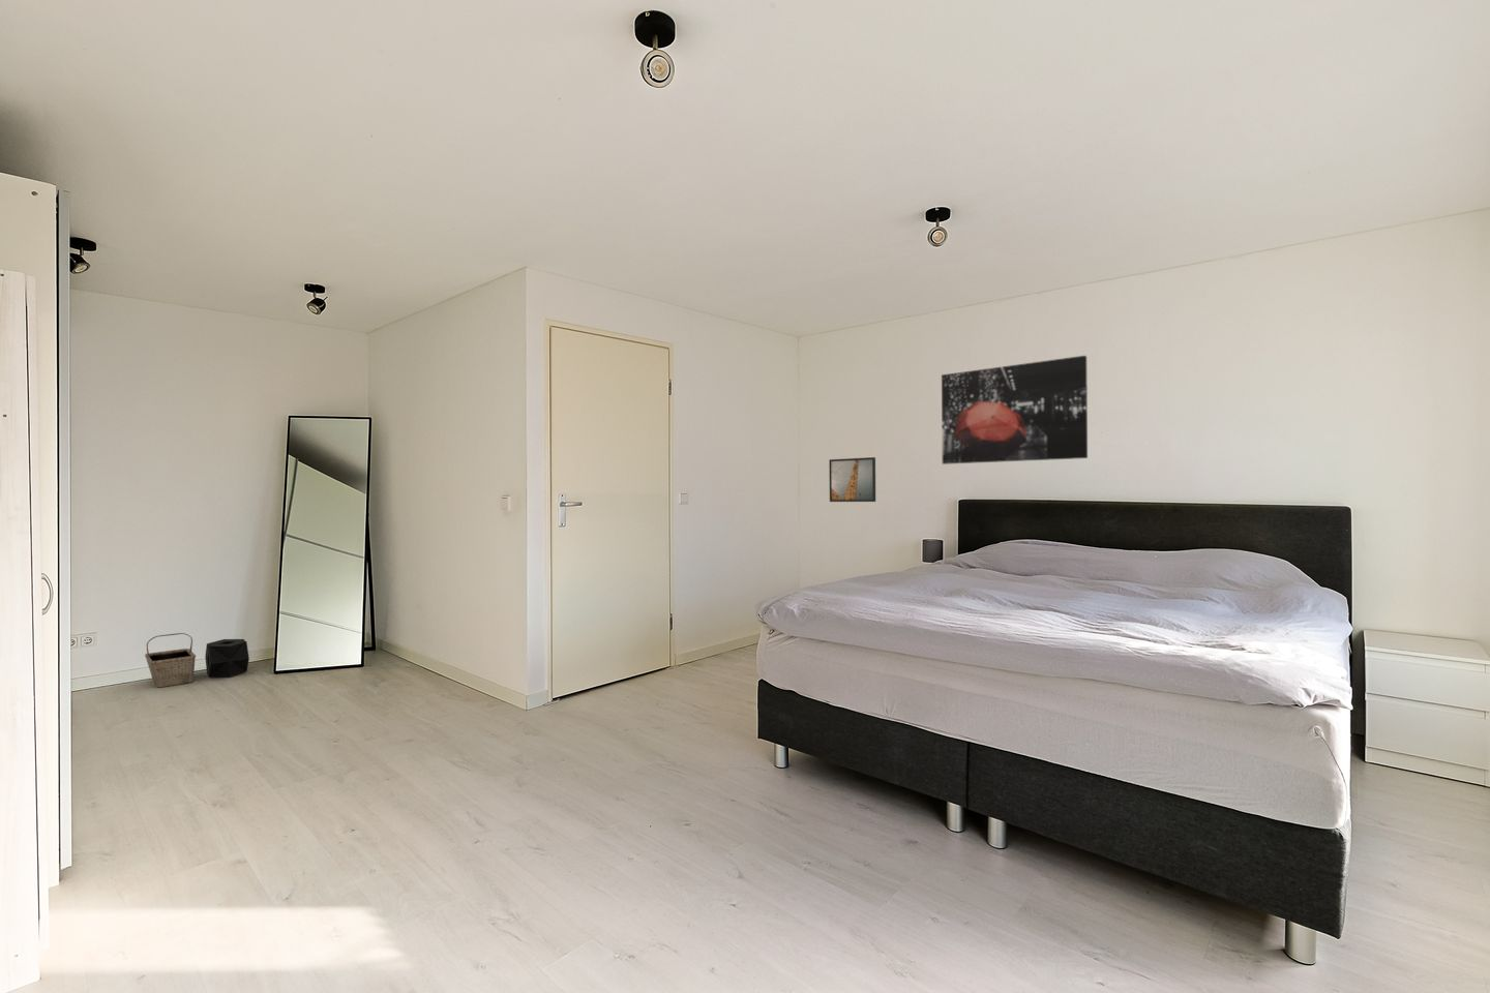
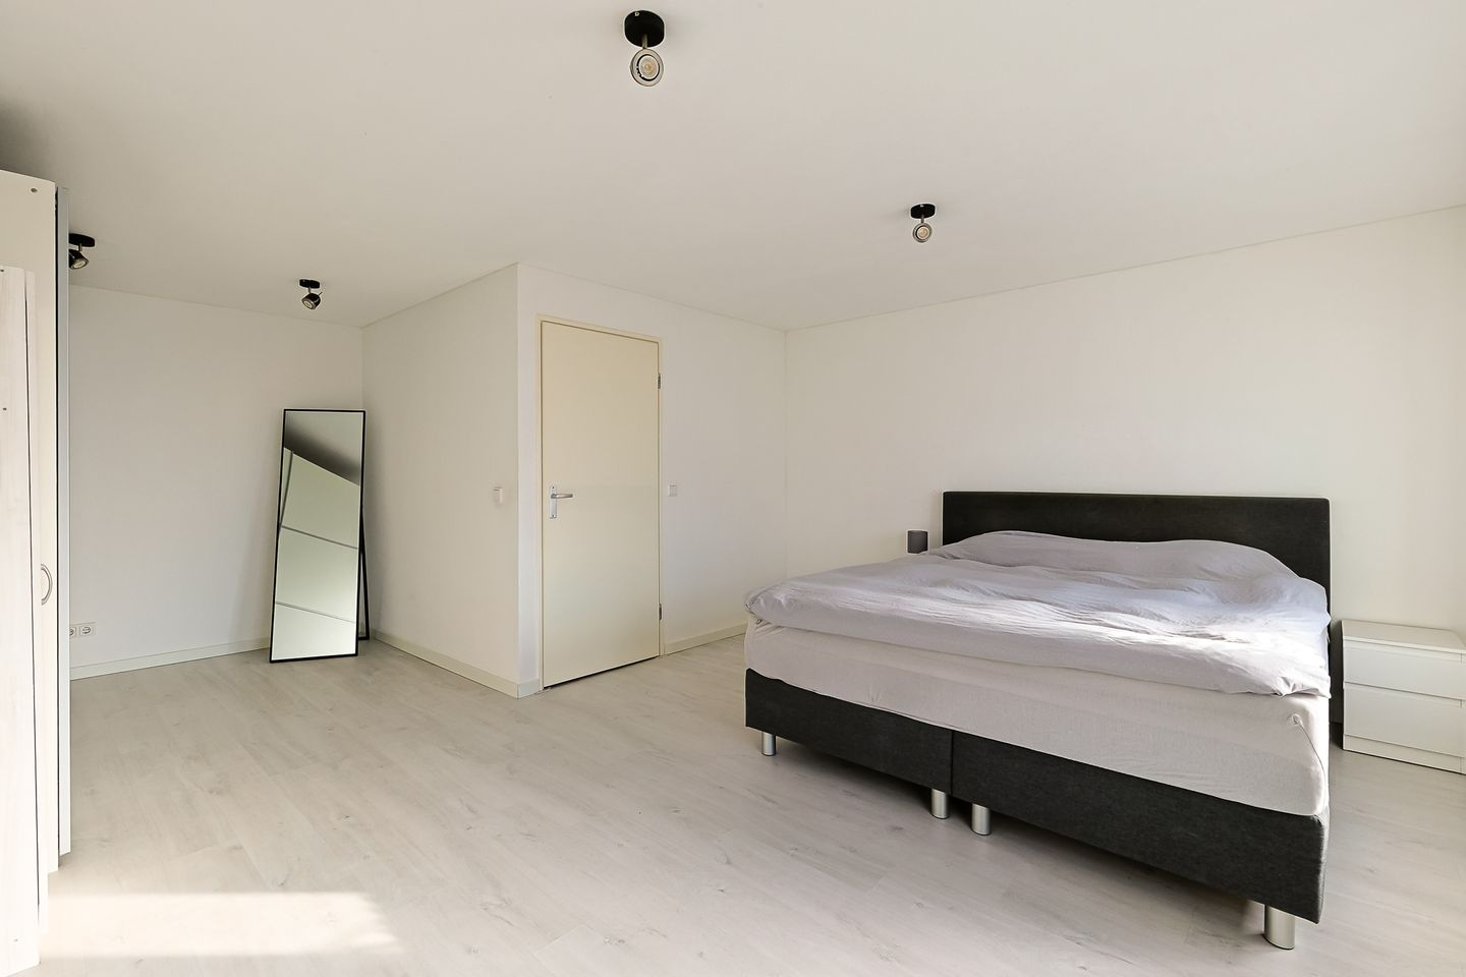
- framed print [828,457,877,503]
- speaker [204,638,251,677]
- basket [144,632,196,688]
- wall art [940,355,1089,465]
